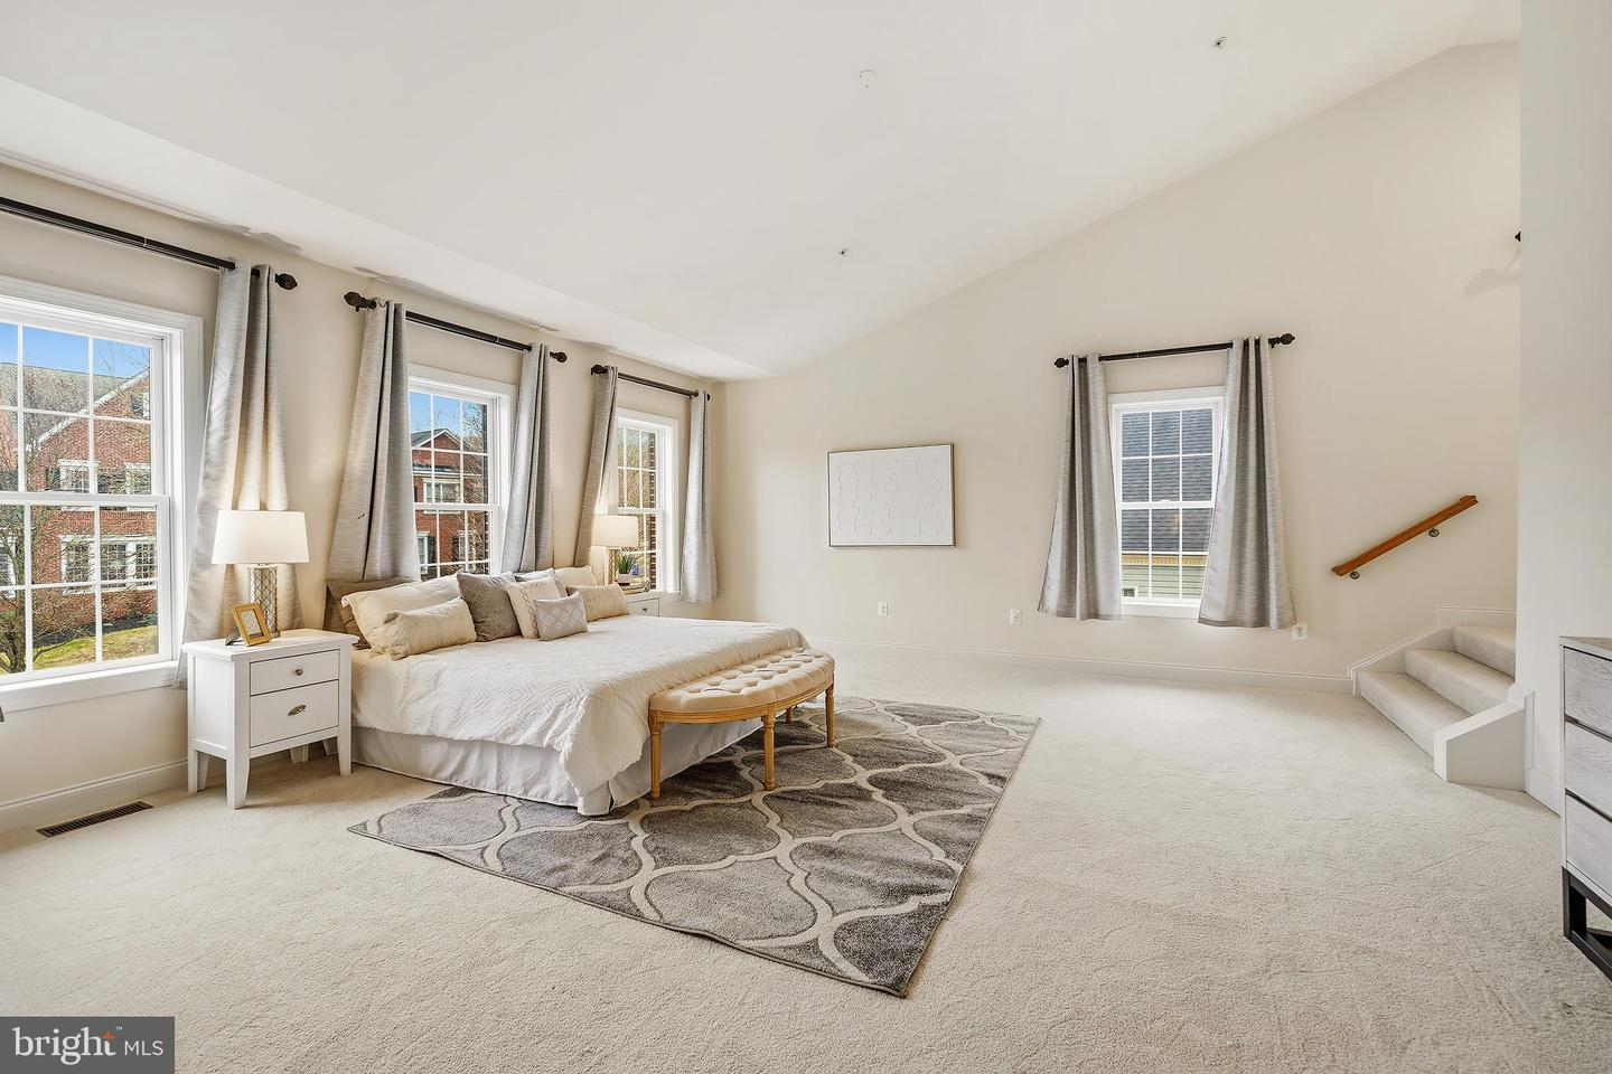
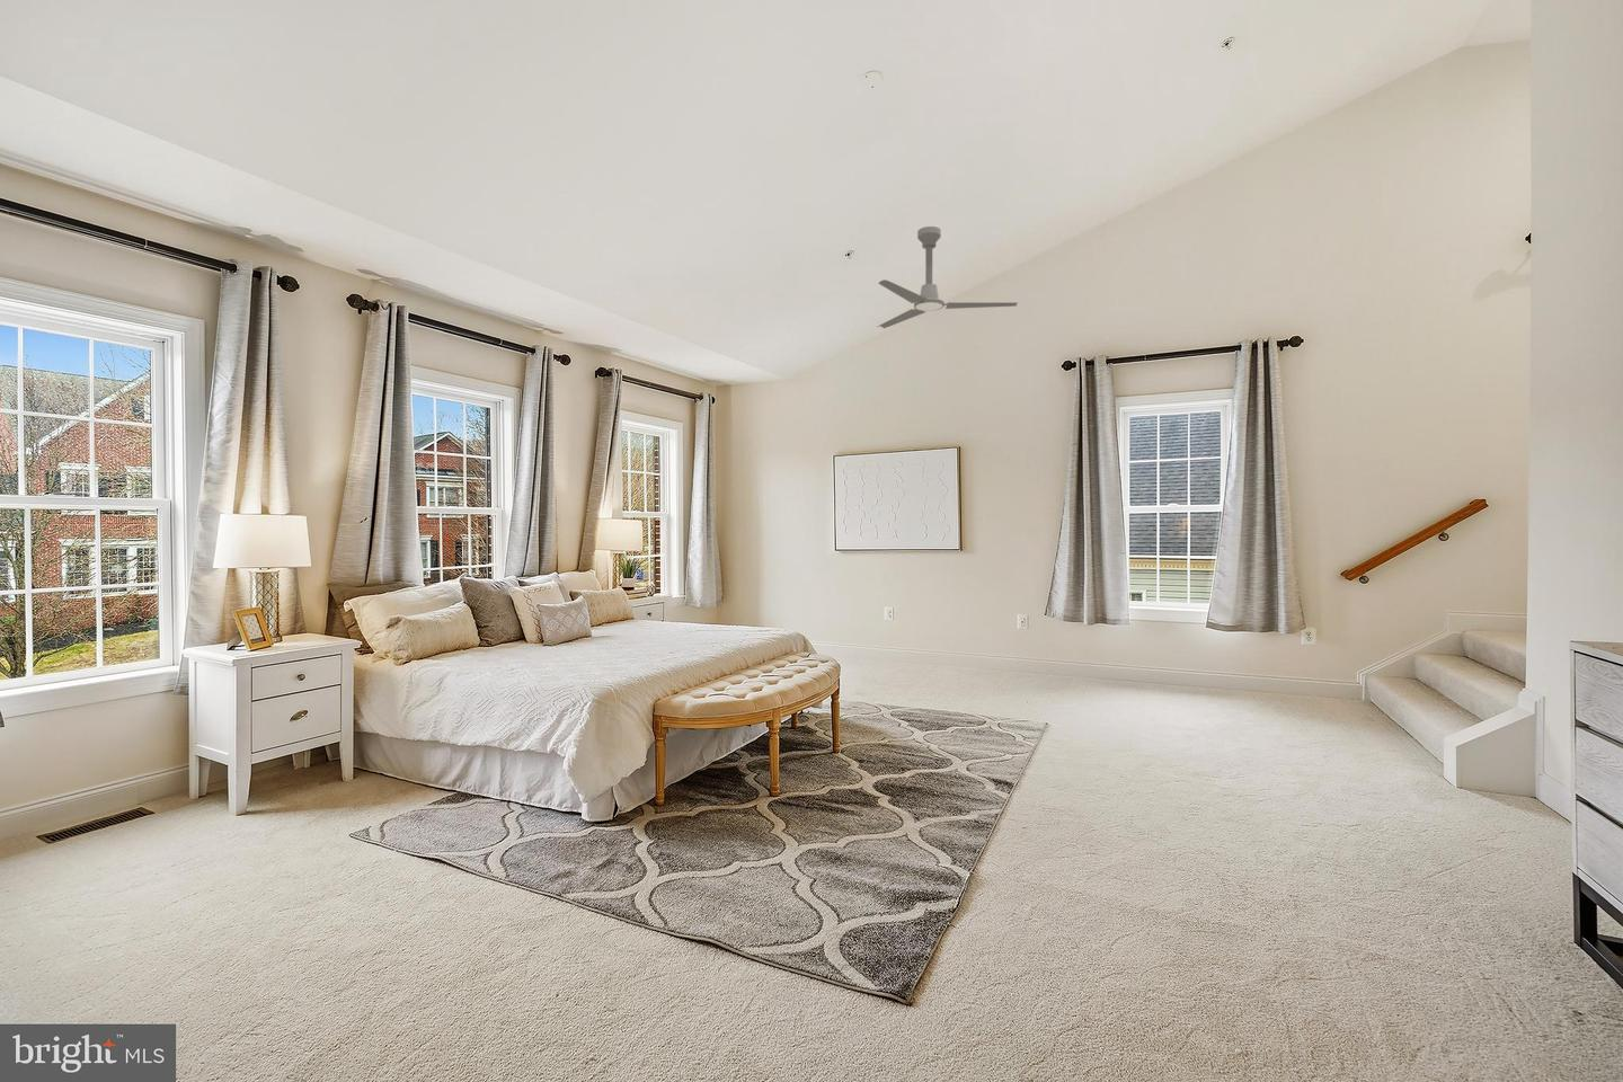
+ ceiling fan [876,226,1020,330]
